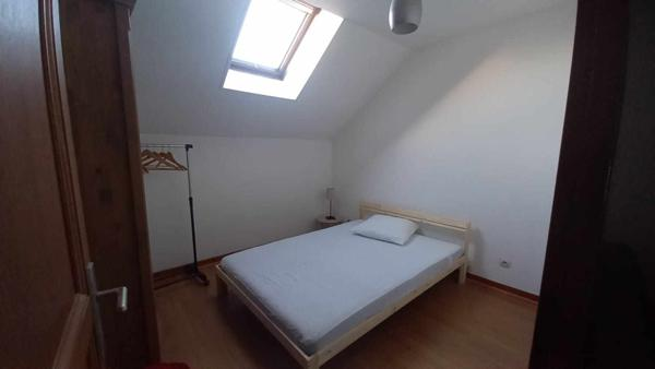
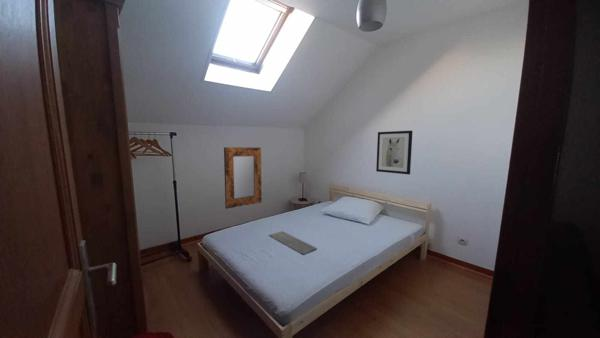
+ bath mat [269,231,317,255]
+ wall art [375,130,414,175]
+ home mirror [223,146,263,210]
